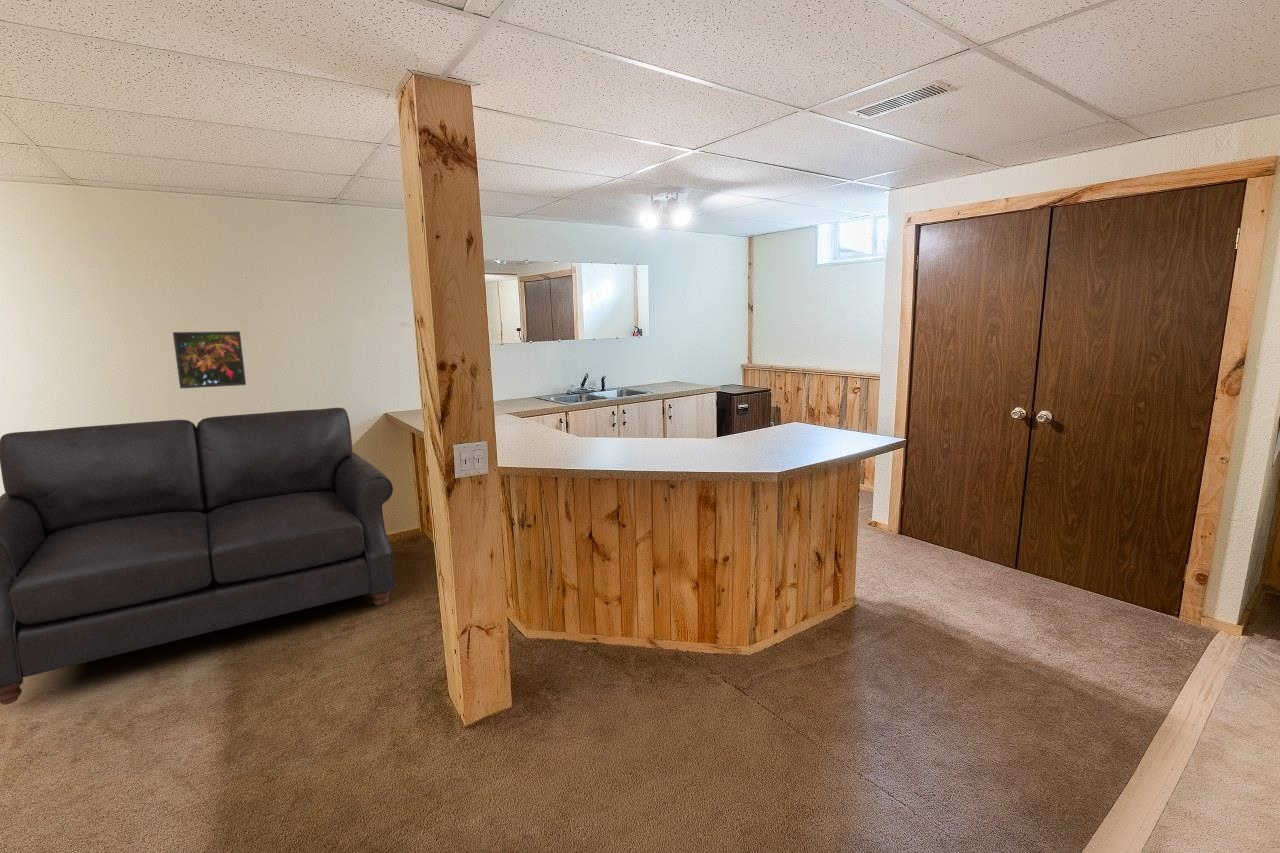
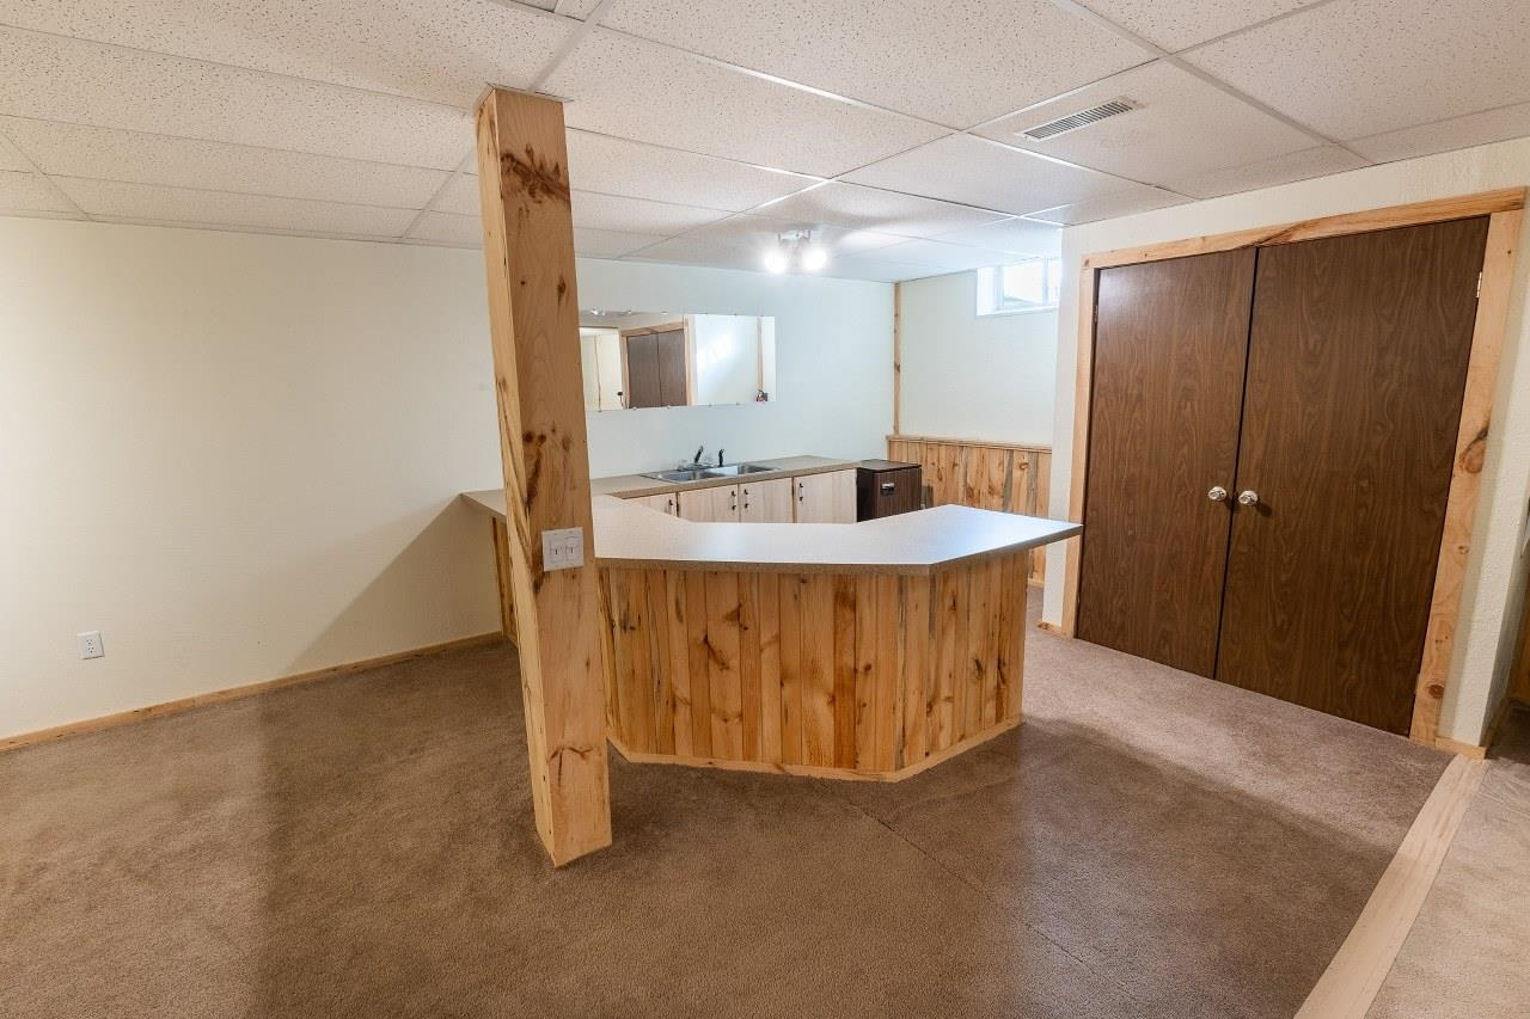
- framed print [172,330,247,389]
- sofa [0,407,396,706]
